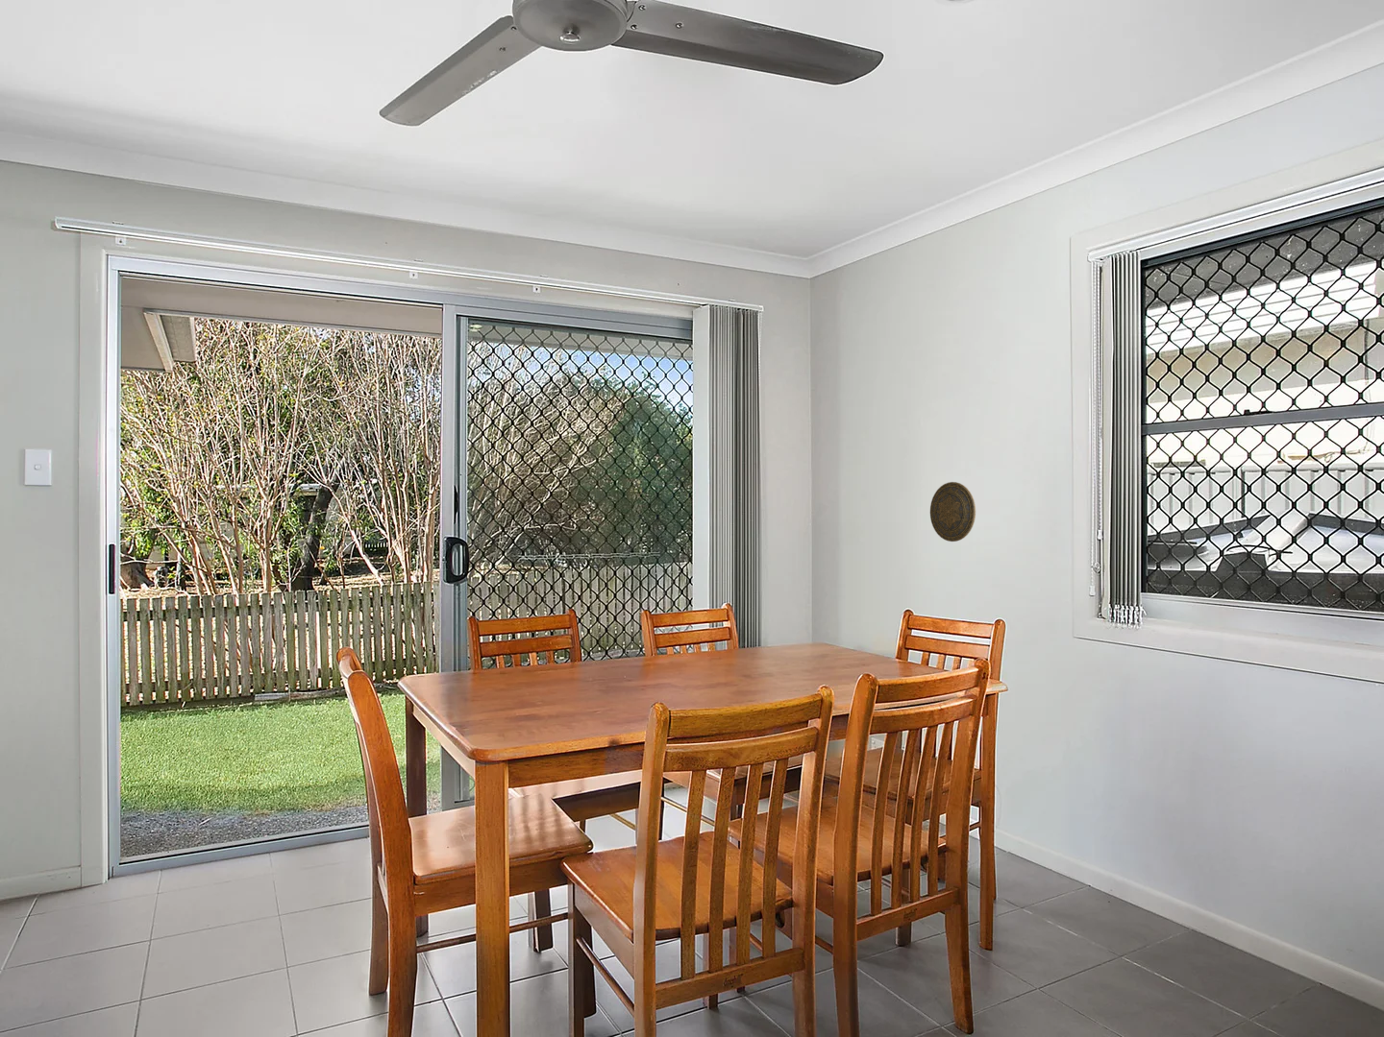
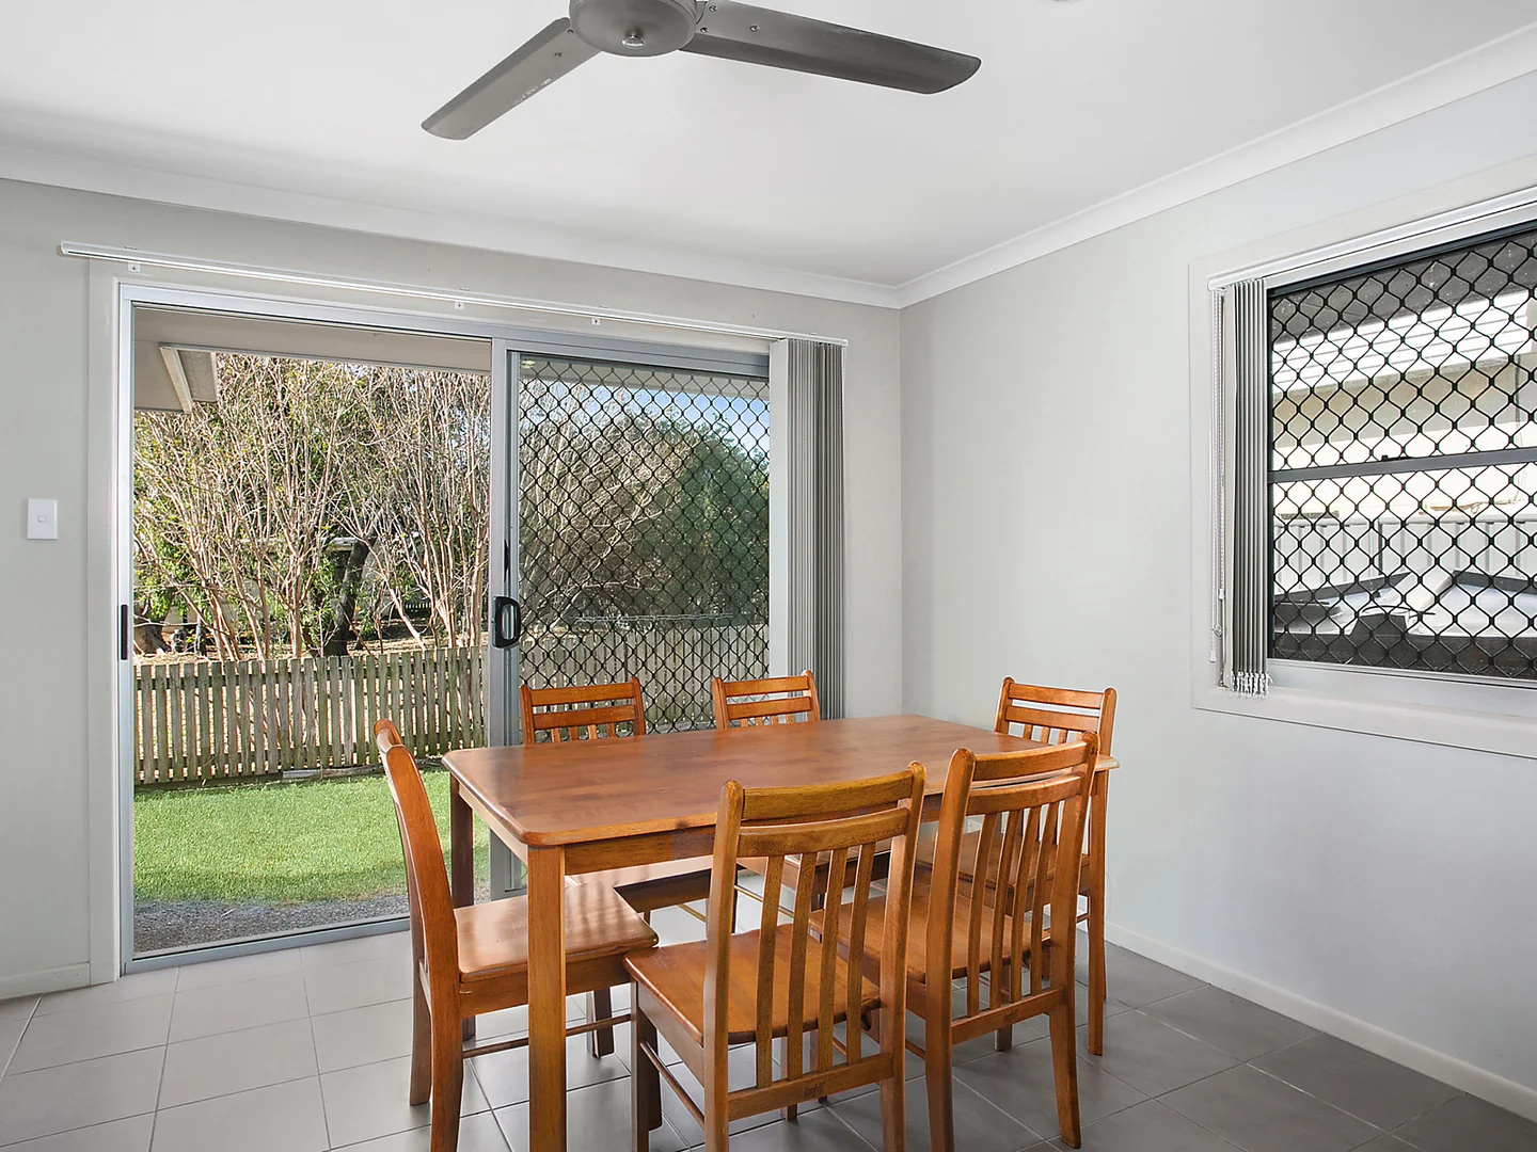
- decorative plate [930,481,976,542]
